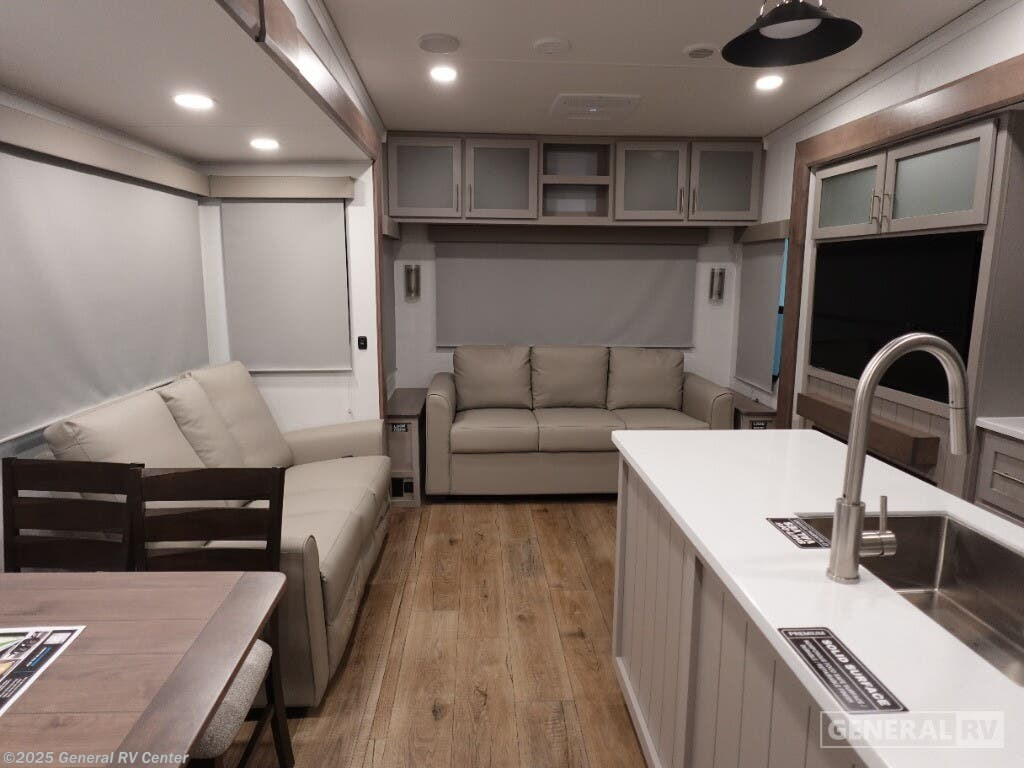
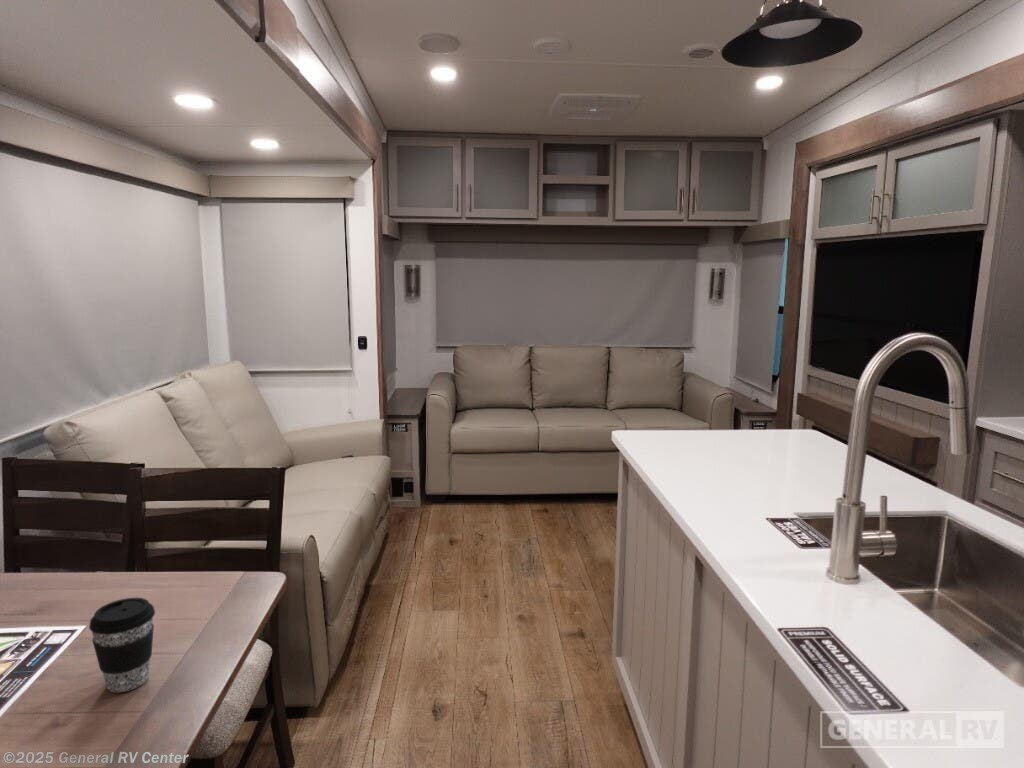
+ coffee cup [88,597,156,693]
